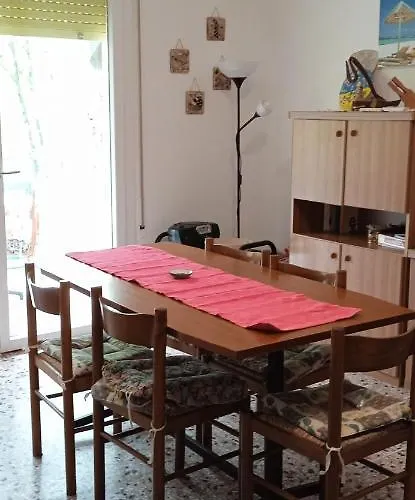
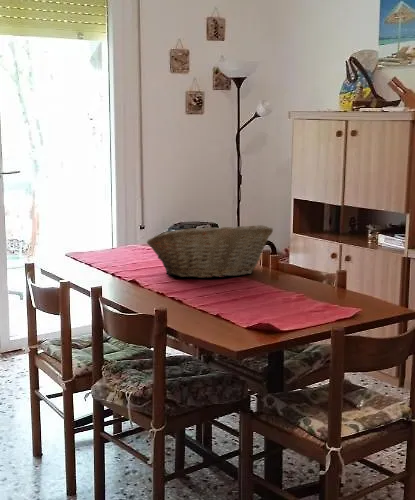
+ fruit basket [146,224,274,279]
